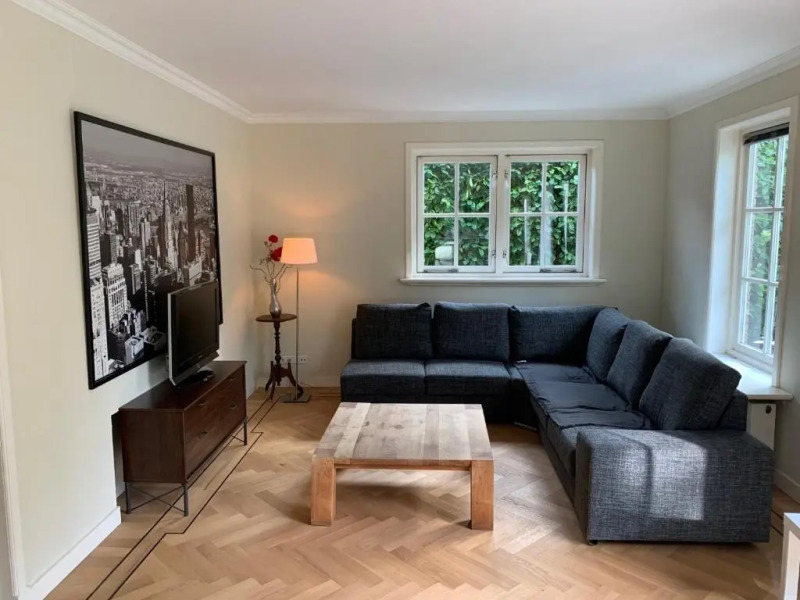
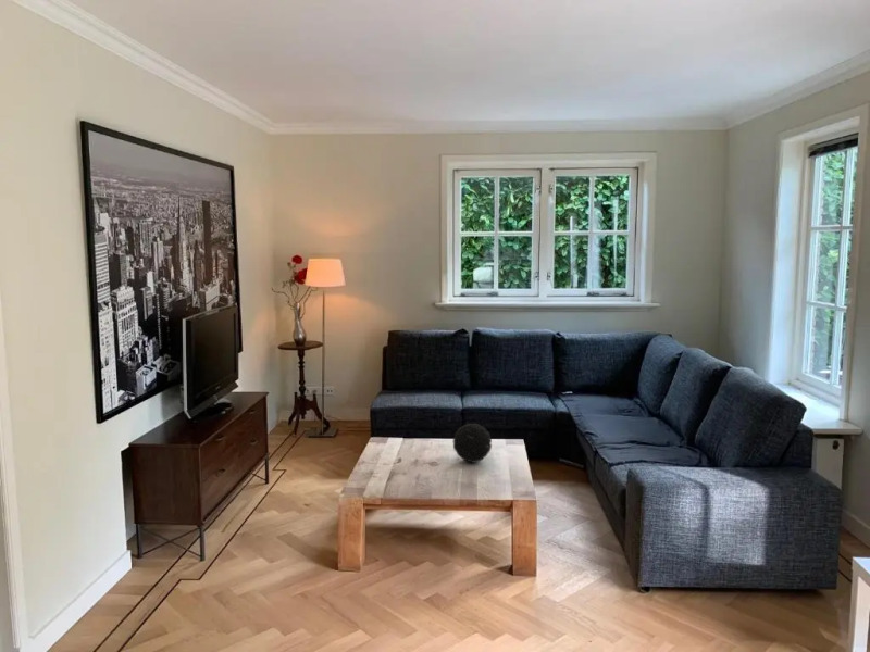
+ decorative orb [452,423,493,464]
